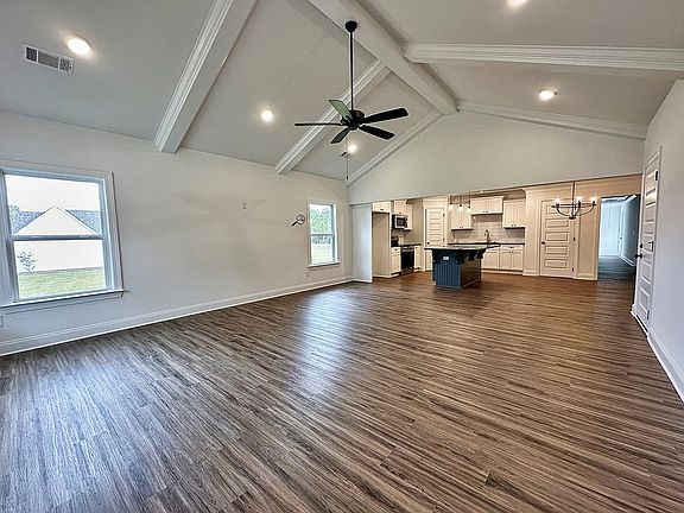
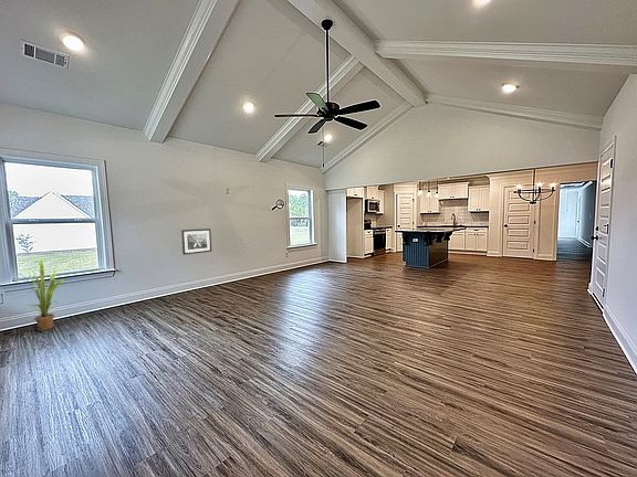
+ wall art [180,227,212,256]
+ house plant [11,258,66,331]
